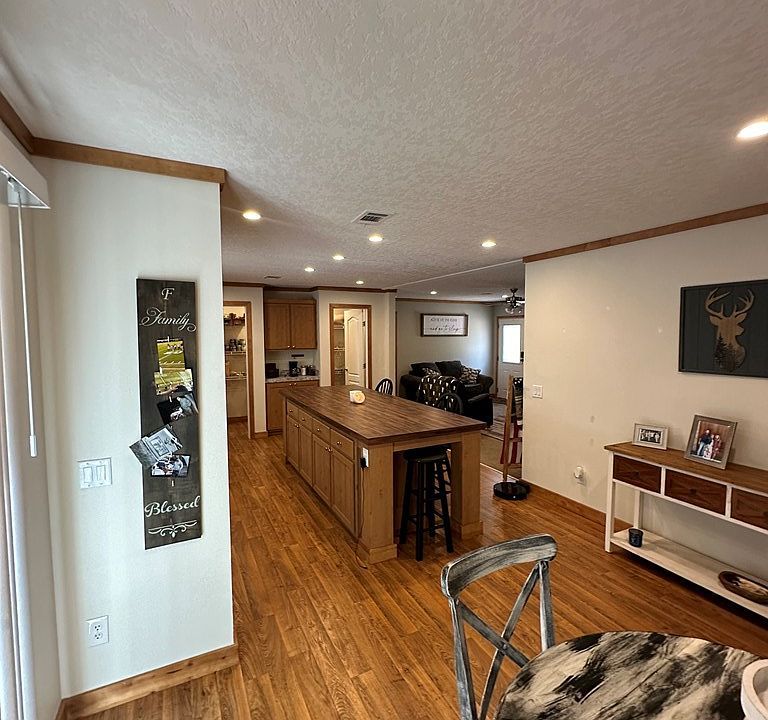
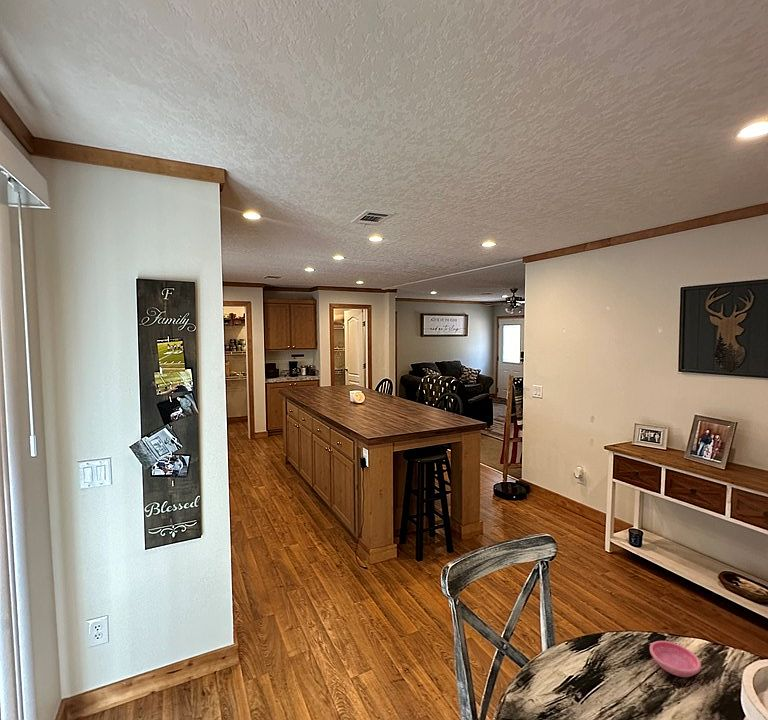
+ saucer [649,640,702,678]
